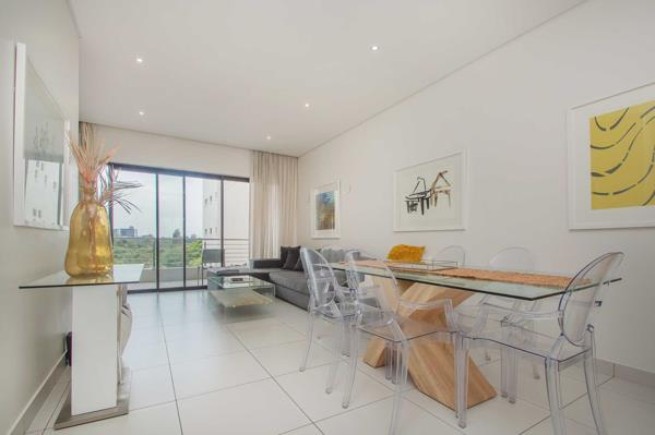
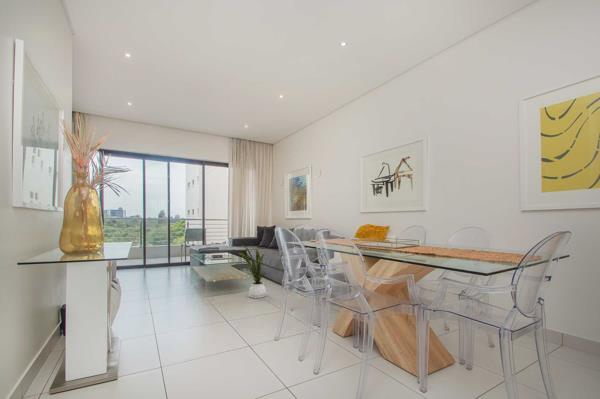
+ house plant [237,244,270,299]
